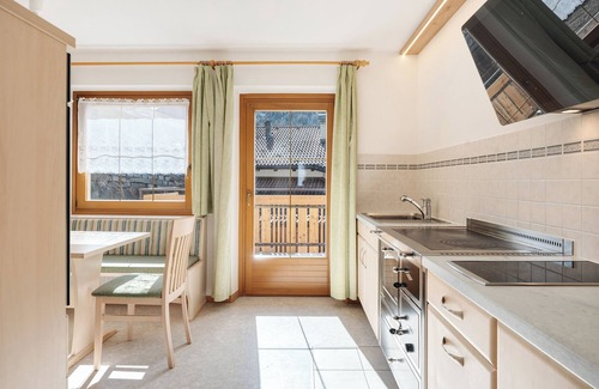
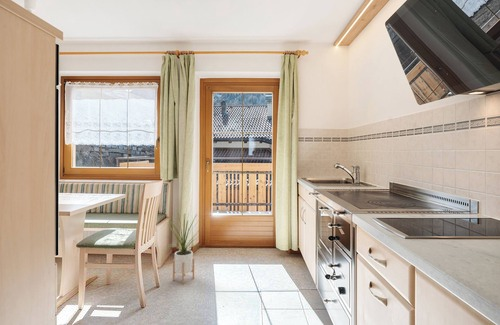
+ house plant [165,210,202,285]
